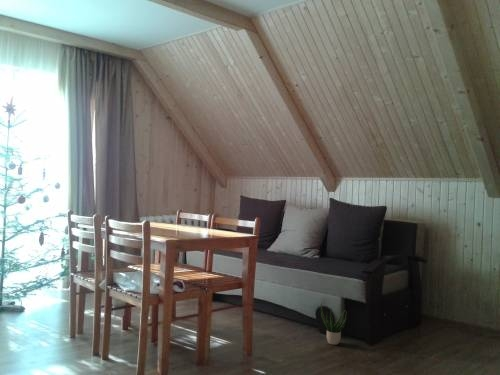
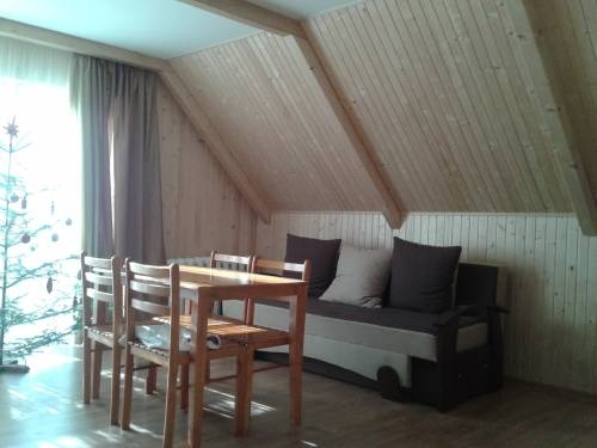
- potted plant [320,302,348,346]
